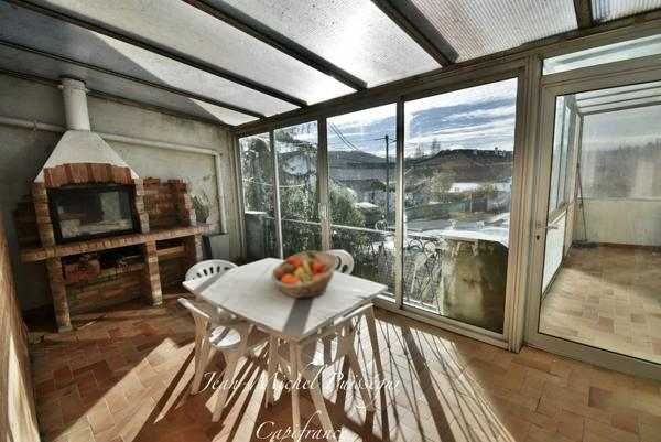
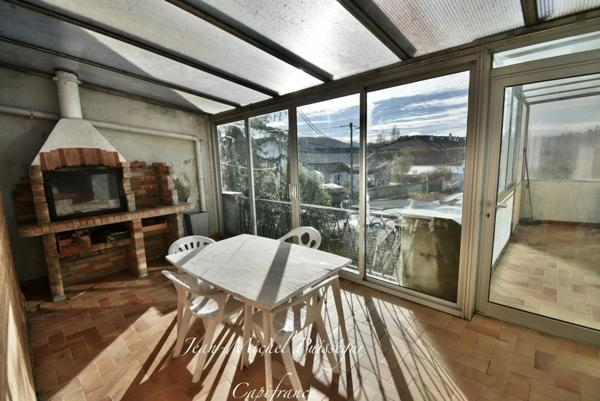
- fruit basket [270,250,340,299]
